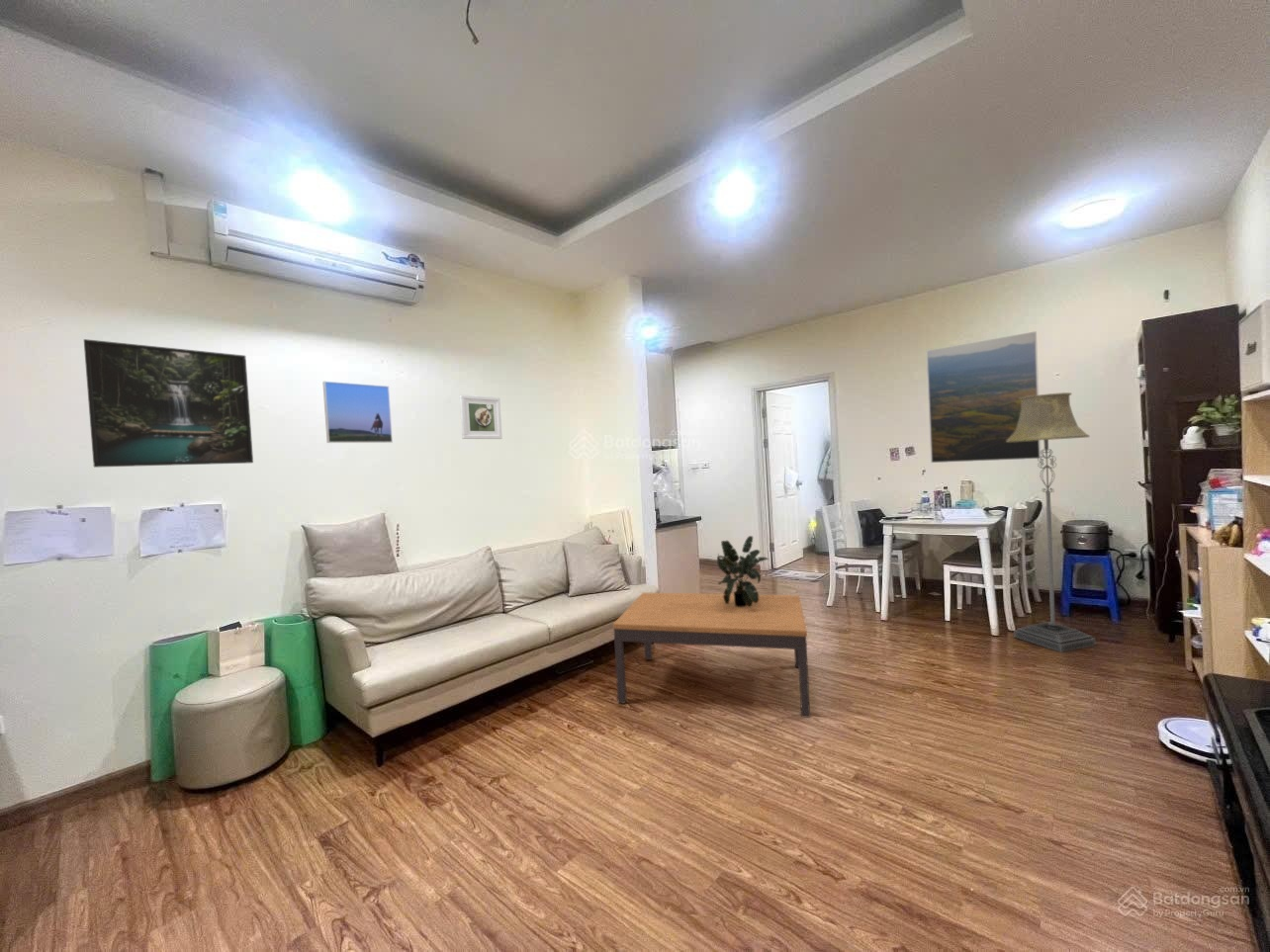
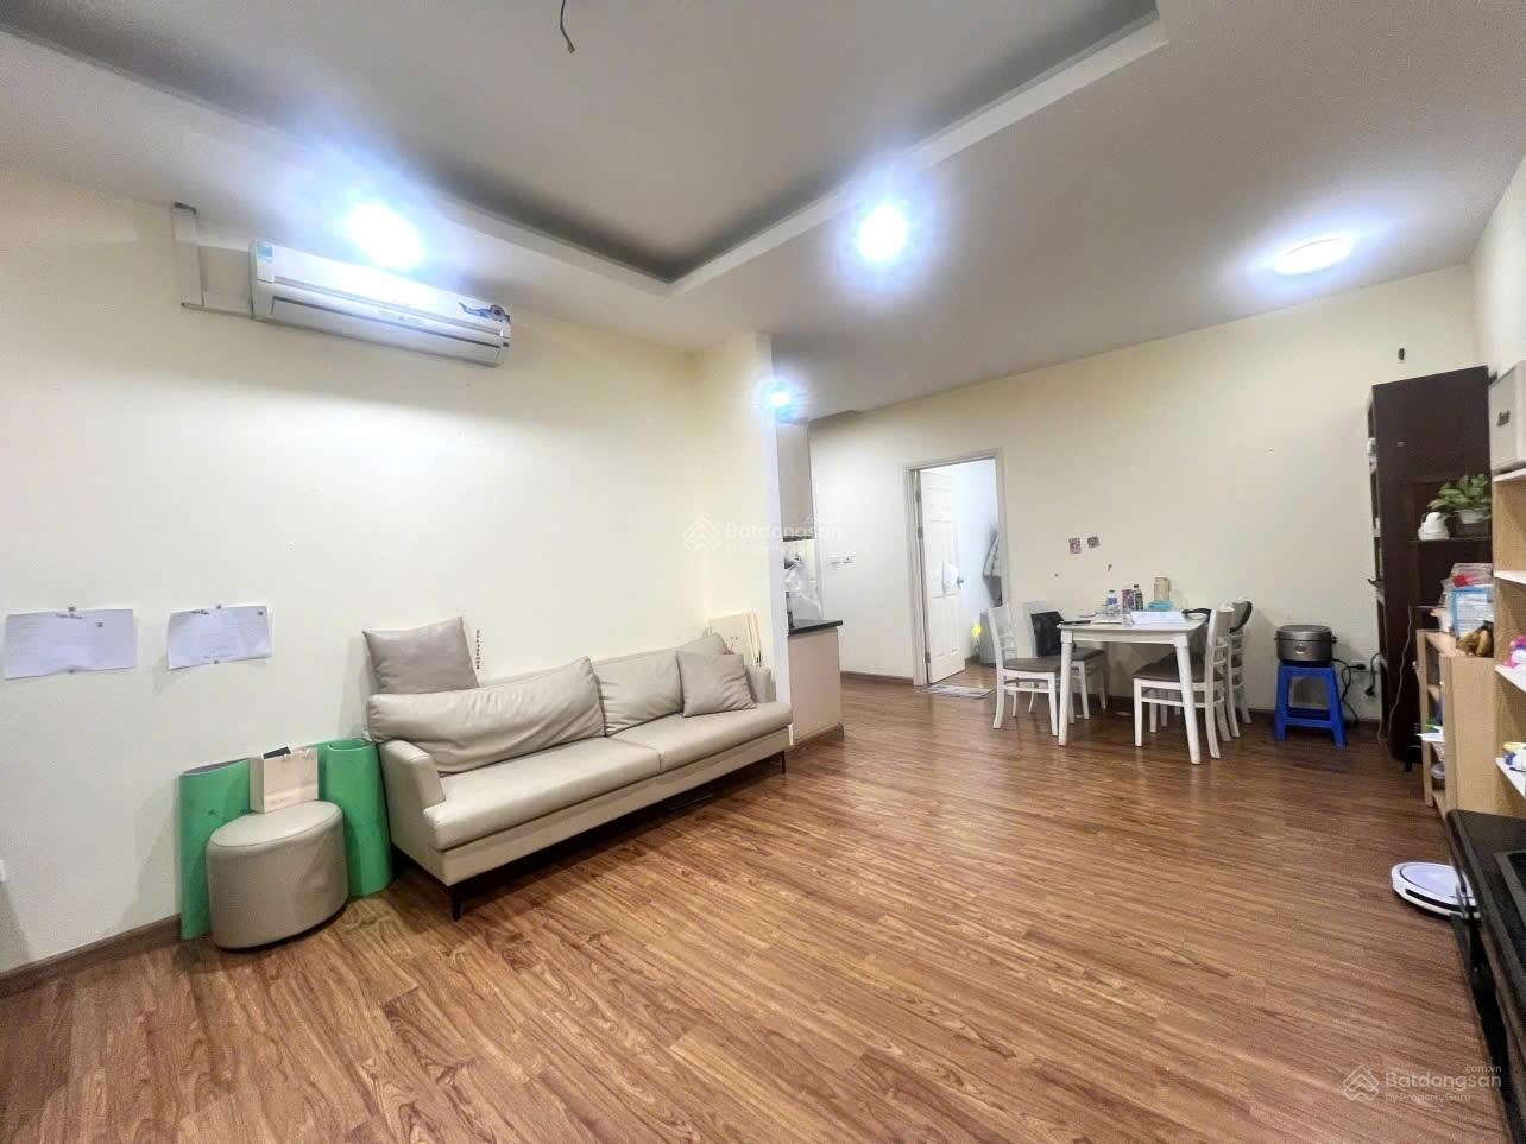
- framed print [925,330,1042,464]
- coffee table [612,591,811,719]
- potted plant [716,535,770,607]
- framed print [83,338,254,469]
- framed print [321,381,394,444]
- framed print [459,393,503,440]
- floor lamp [1007,391,1097,653]
